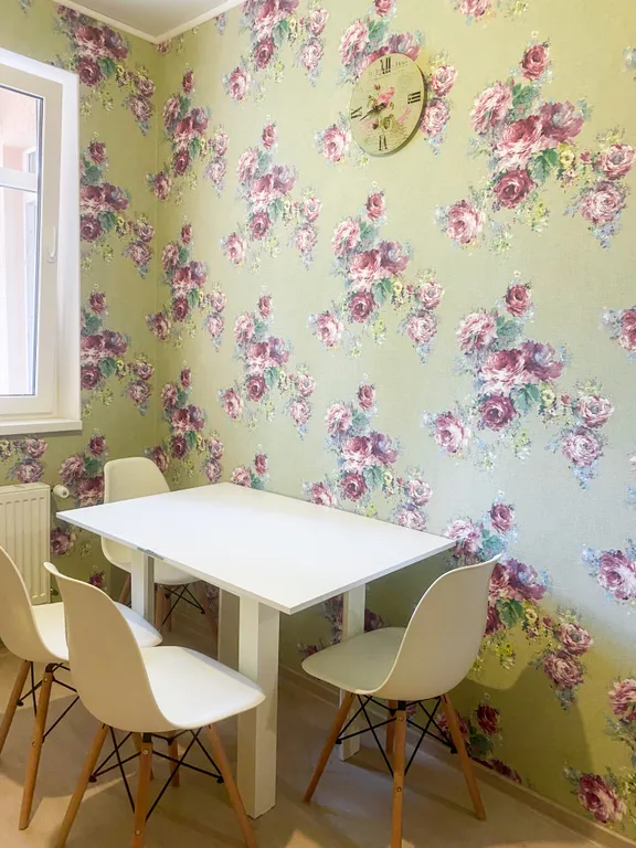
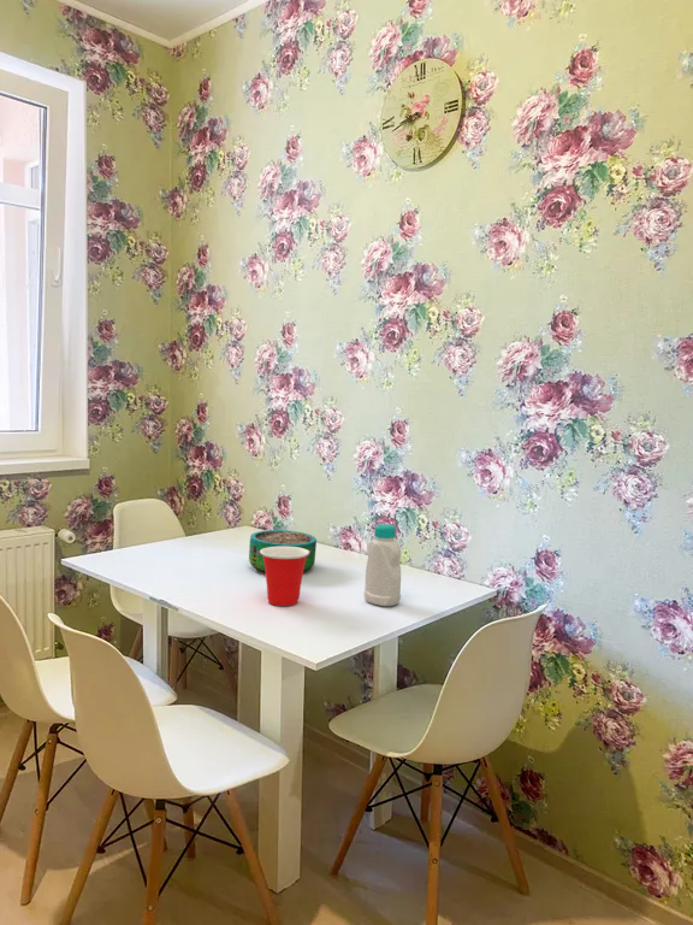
+ cup [260,547,309,607]
+ bottle [363,523,402,607]
+ decorative bowl [248,529,318,573]
